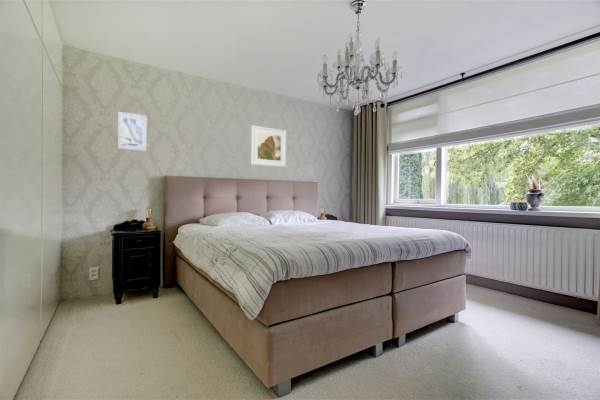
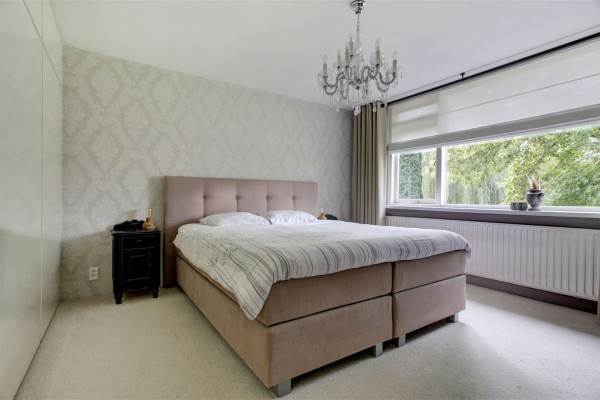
- wall art [117,111,147,152]
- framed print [251,125,287,168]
